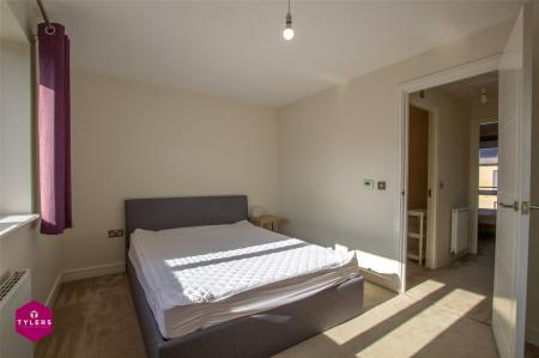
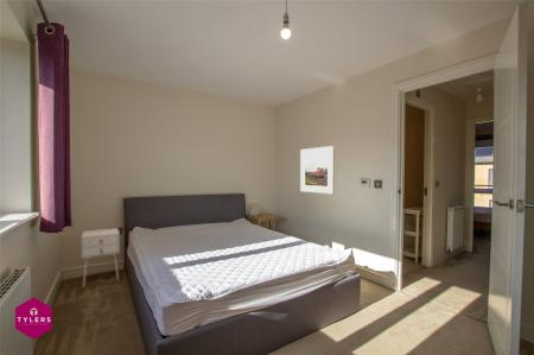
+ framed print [299,145,336,195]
+ nightstand [80,227,121,289]
